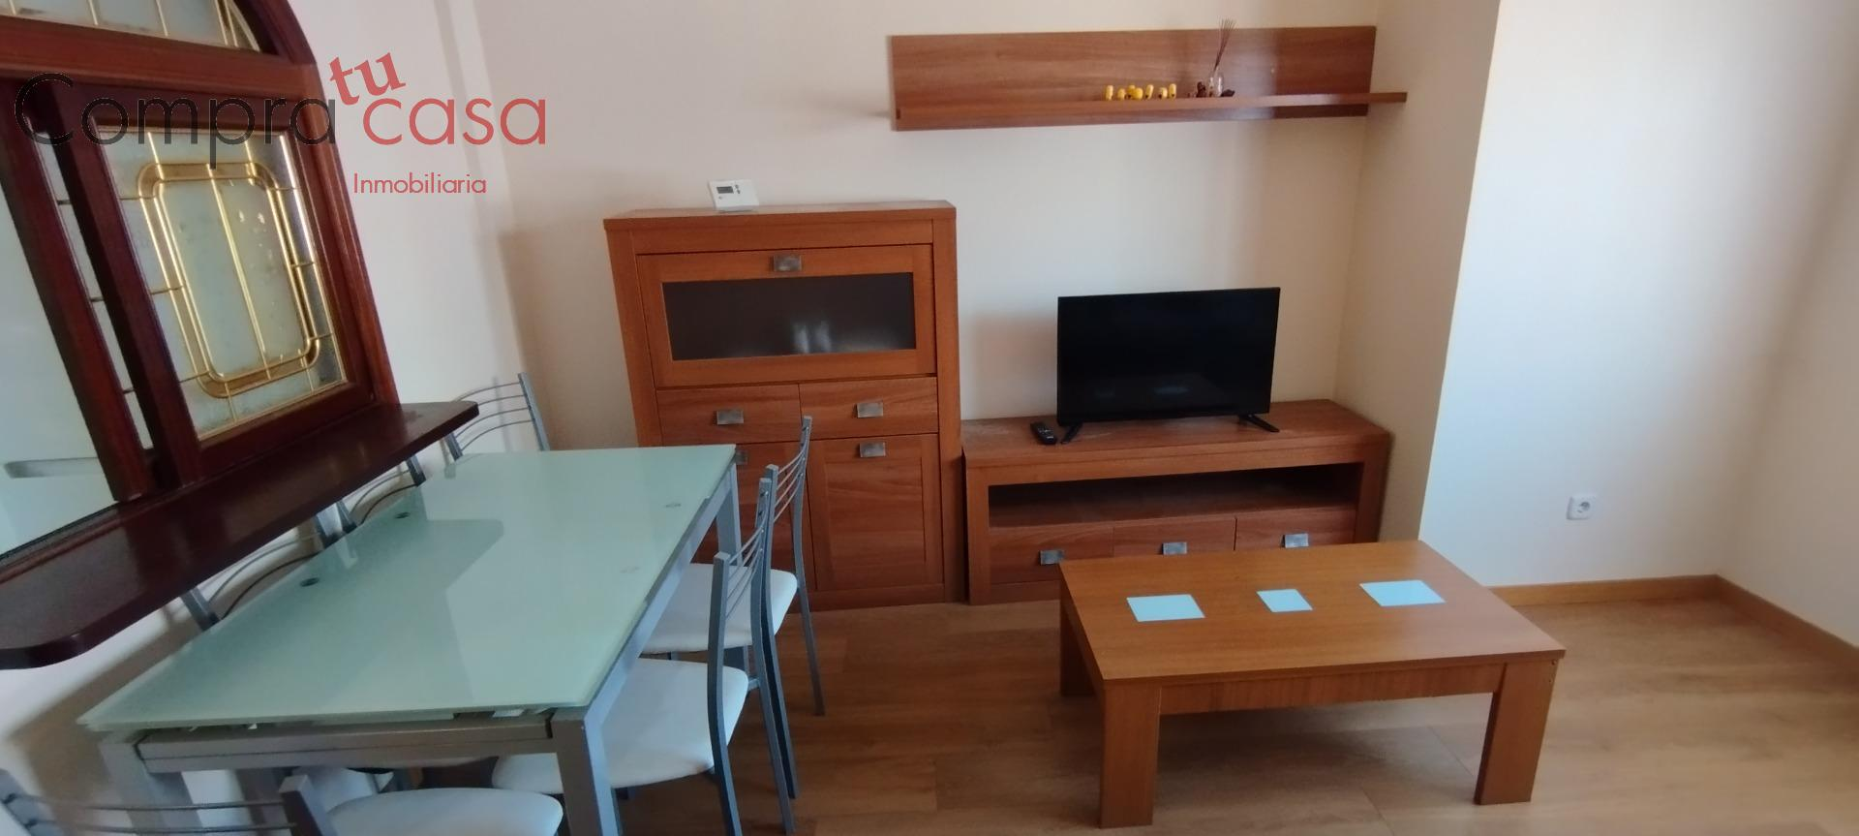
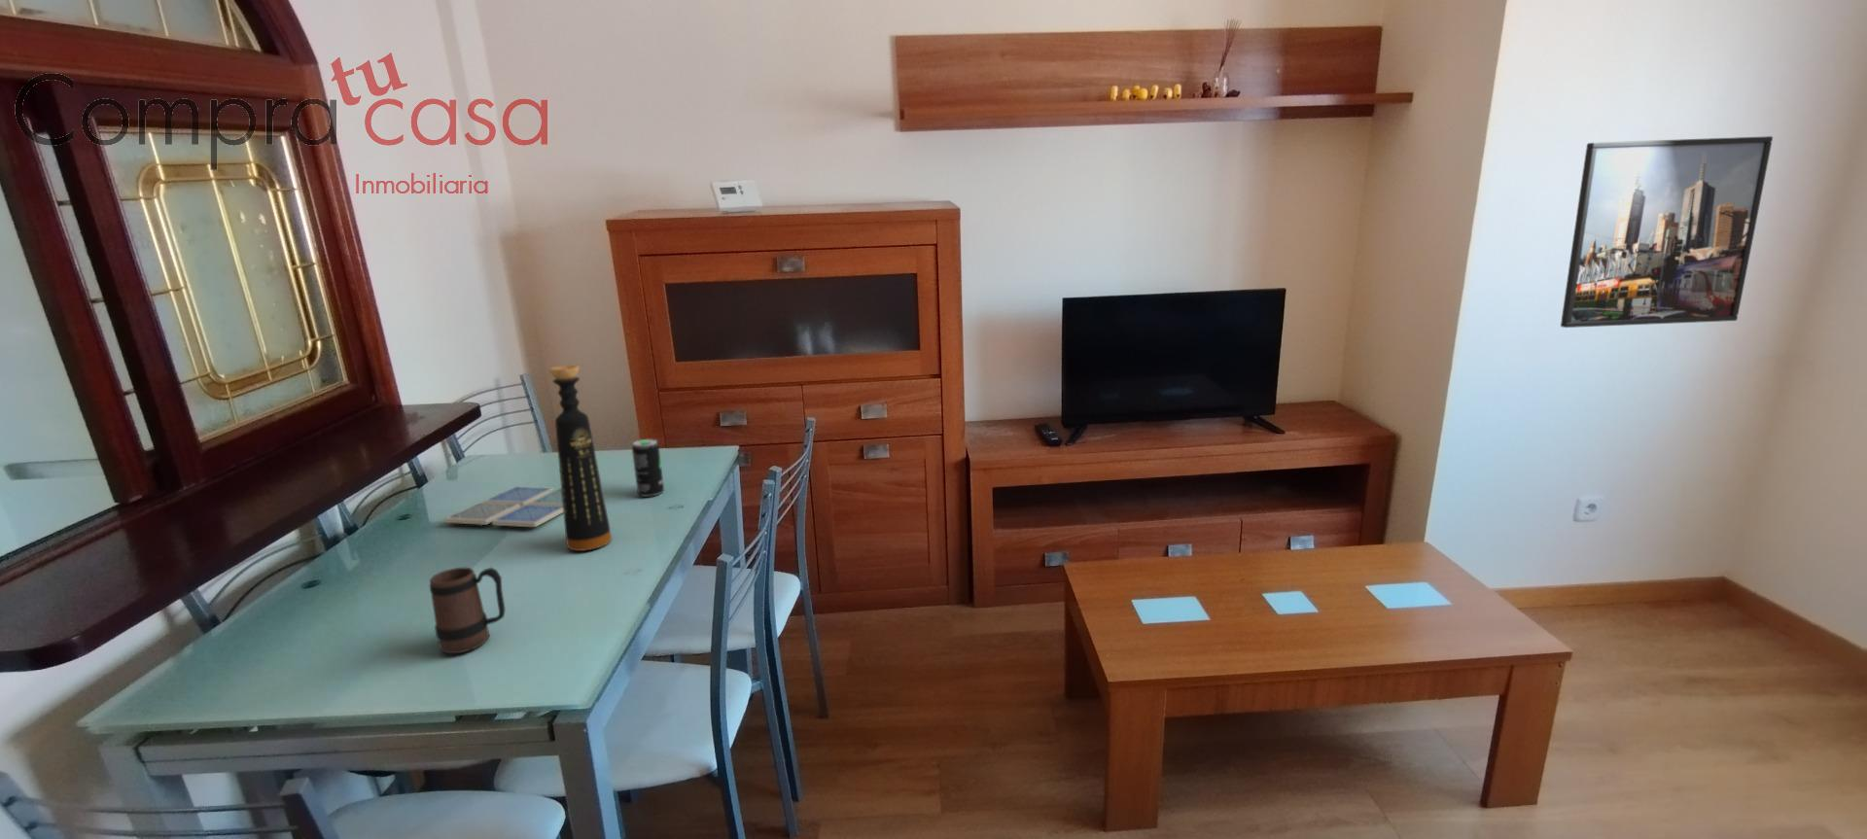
+ beverage can [631,438,666,497]
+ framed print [1560,136,1774,328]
+ drink coaster [443,486,563,528]
+ mug [429,566,506,656]
+ bottle [549,364,613,552]
